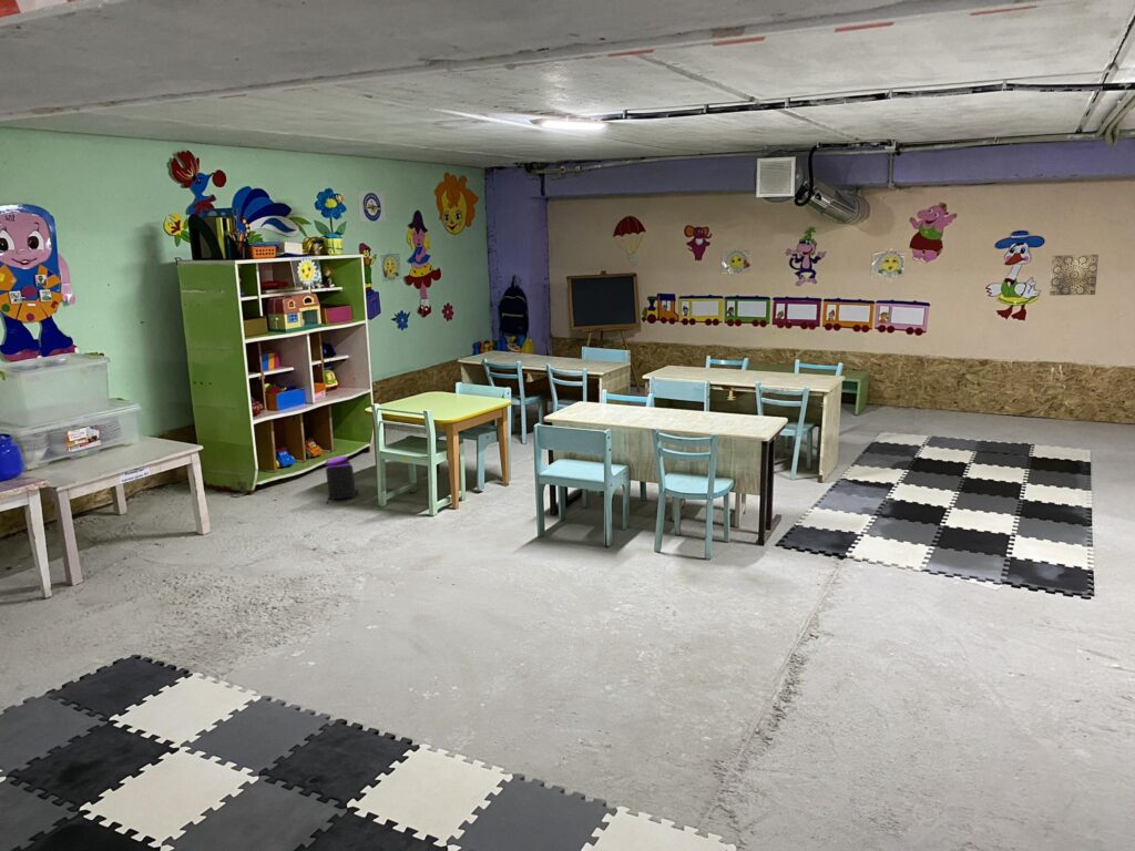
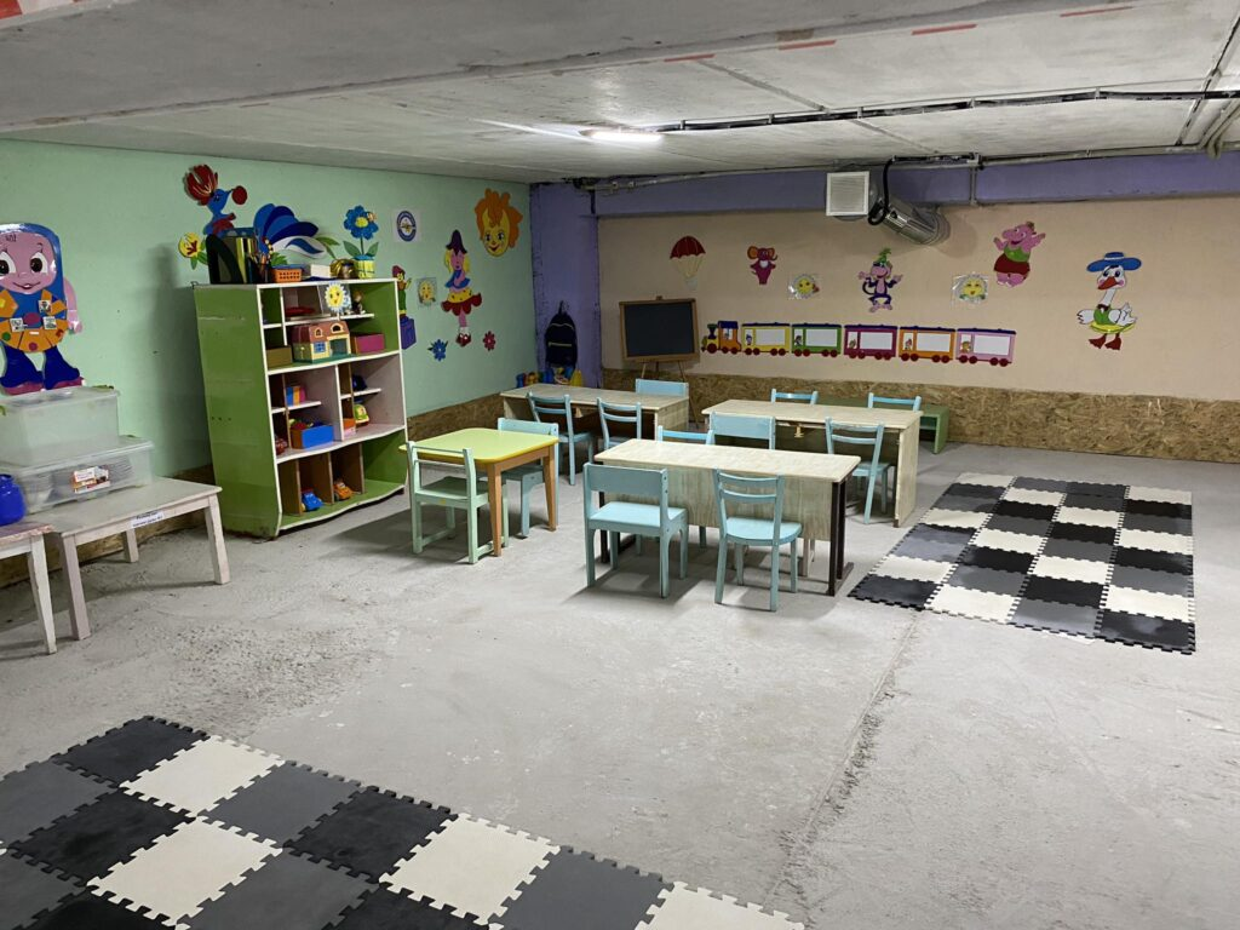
- trash can [324,455,360,505]
- wall art [1049,254,1100,297]
